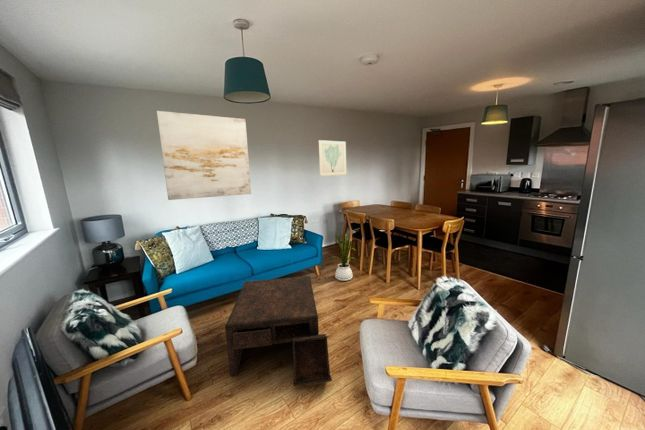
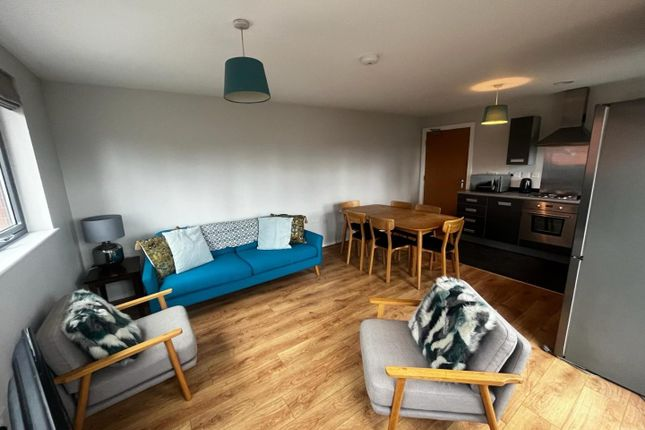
- wall art [156,110,252,201]
- coffee table [224,275,333,387]
- house plant [329,227,361,282]
- wall art [318,139,347,177]
